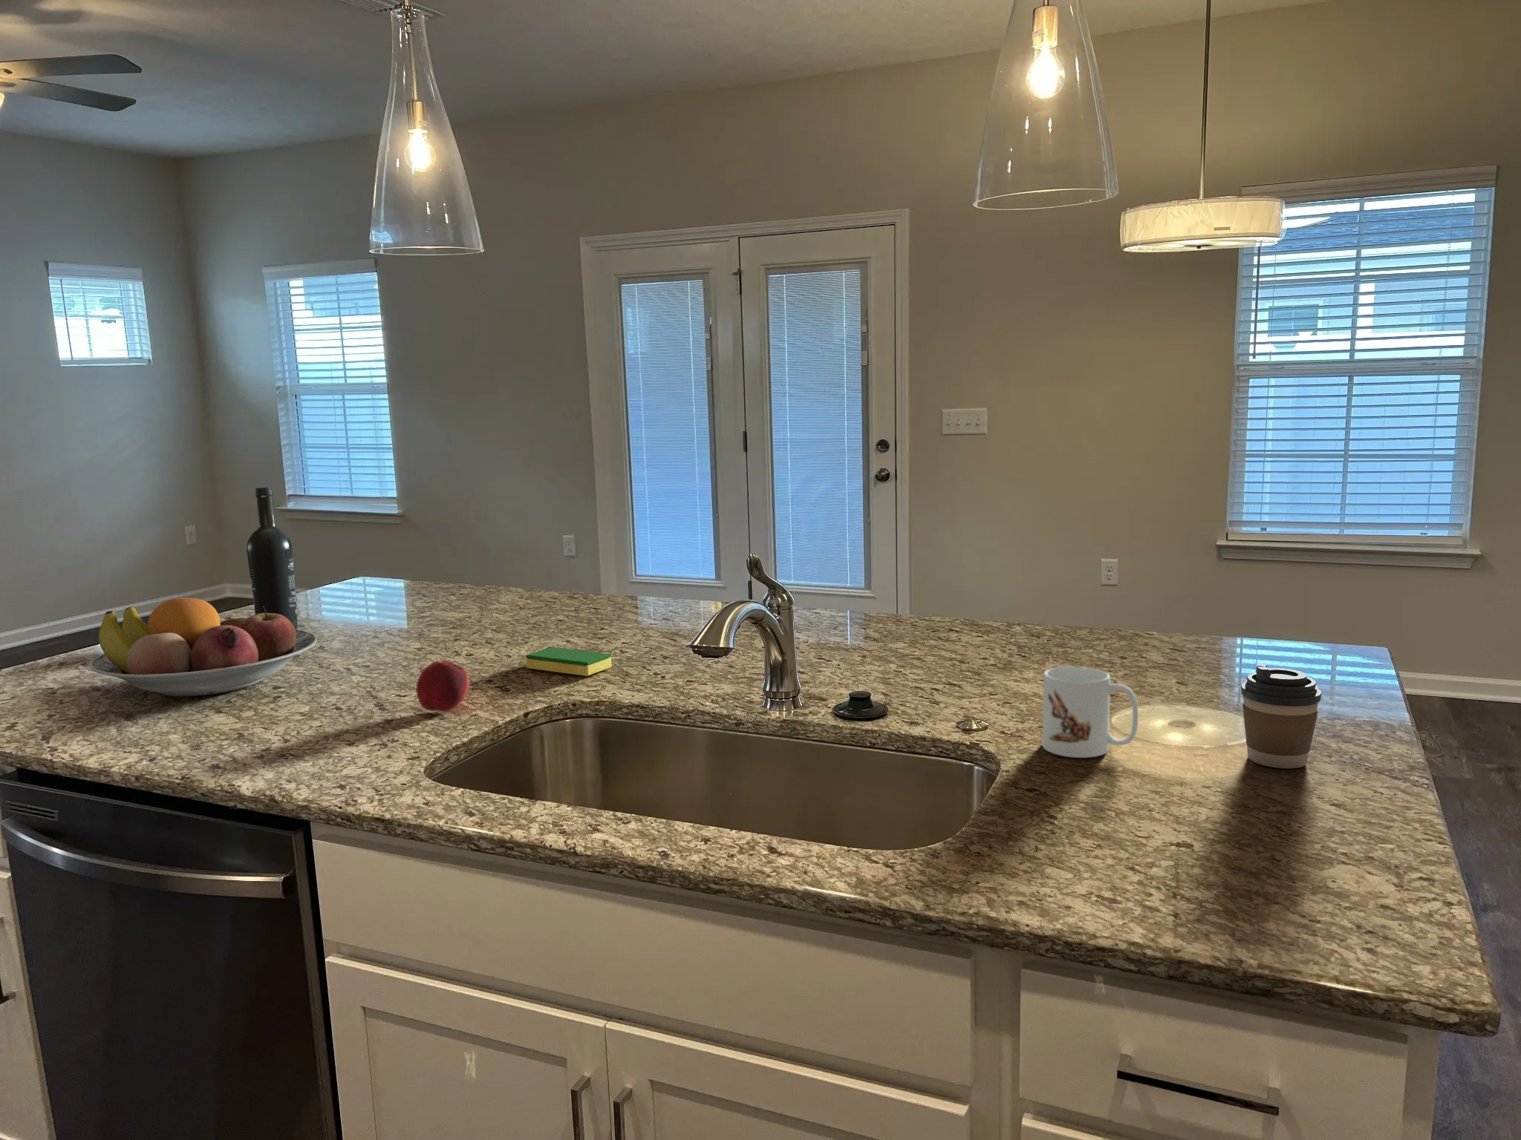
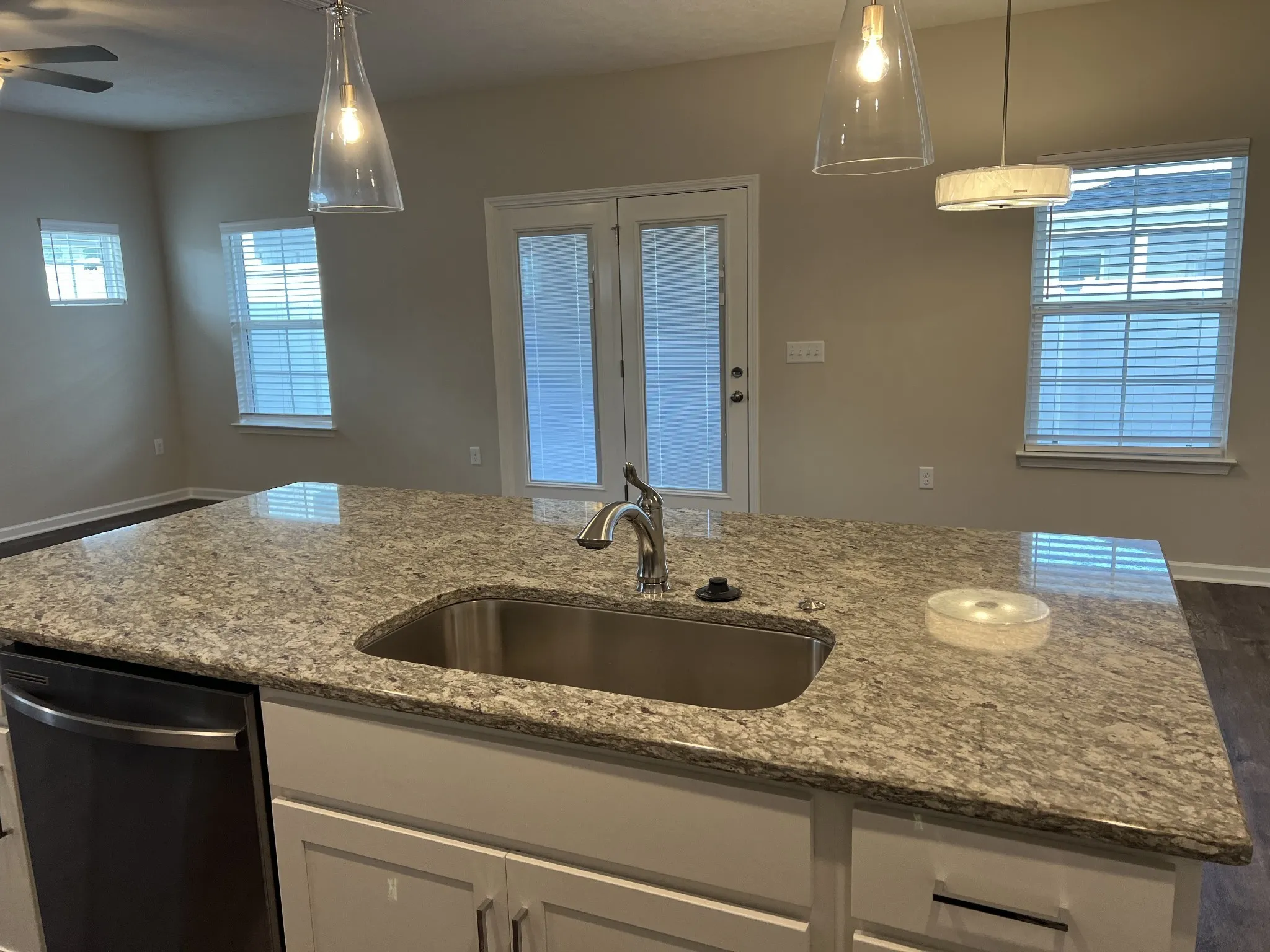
- mug [1042,666,1139,758]
- fruit bowl [89,598,317,697]
- coffee cup [1241,663,1322,769]
- wine bottle [246,486,298,630]
- dish sponge [525,647,613,677]
- peach [416,659,471,712]
